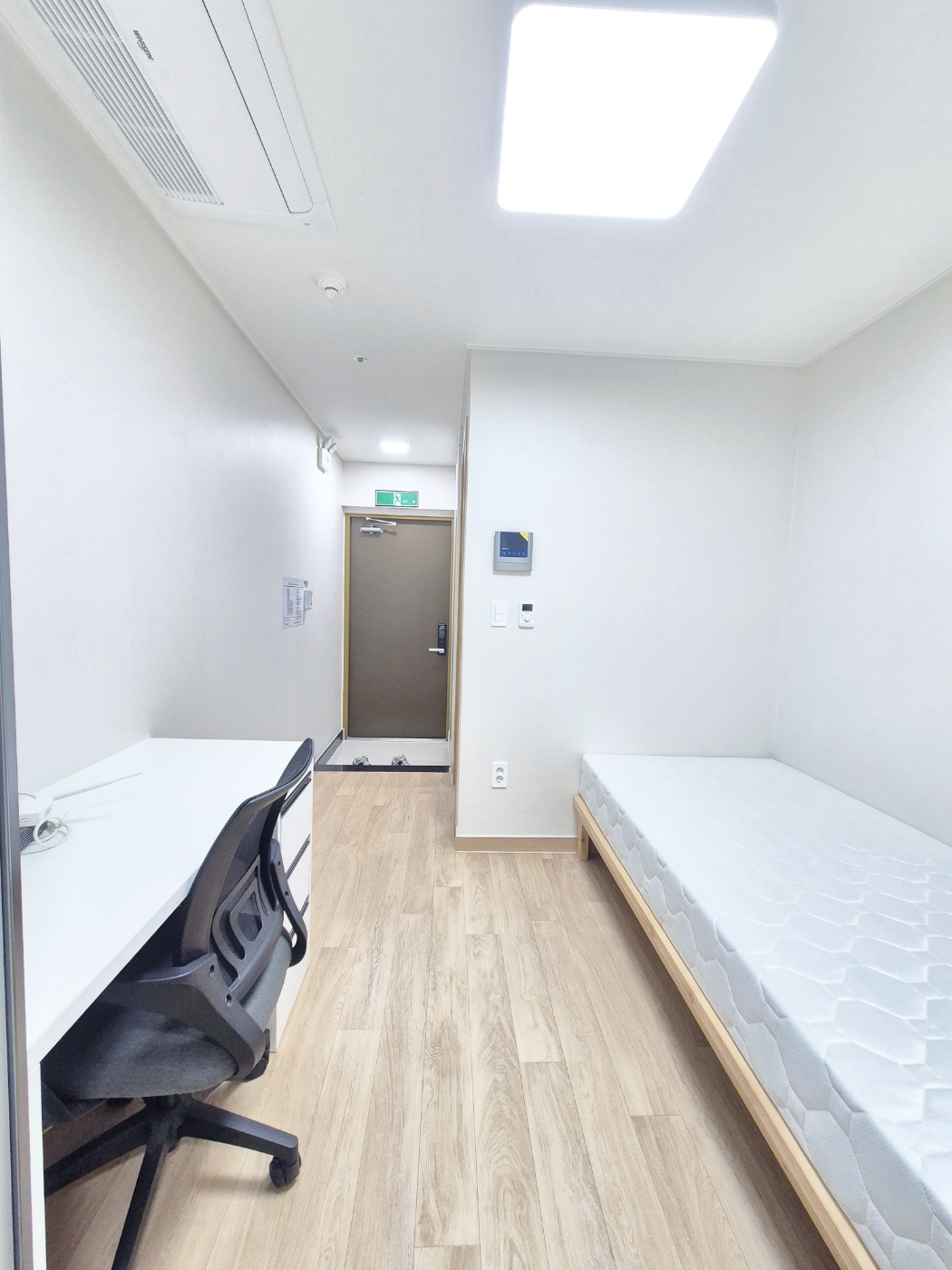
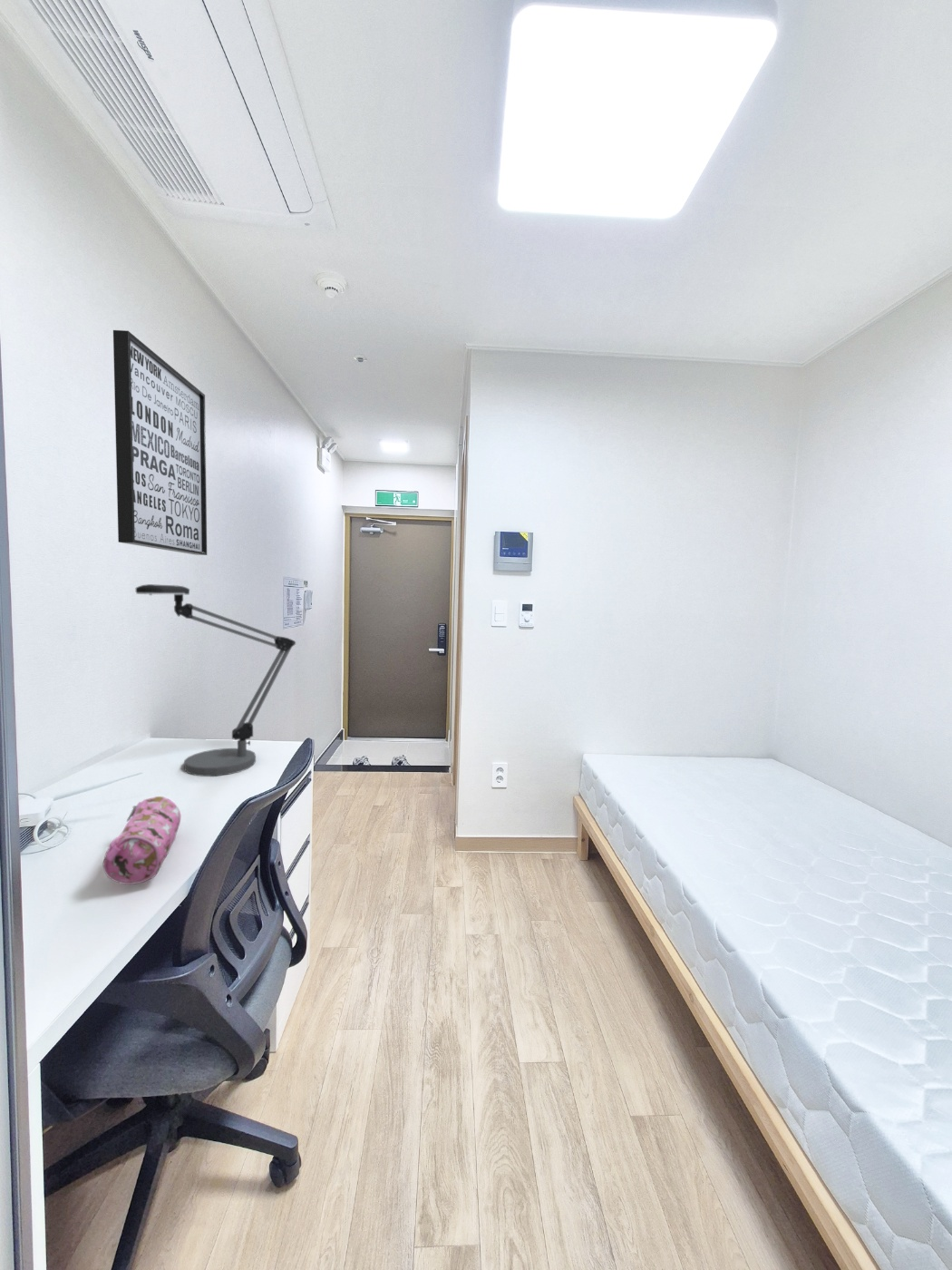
+ desk lamp [135,583,296,777]
+ pencil case [102,796,181,885]
+ wall art [112,329,208,556]
